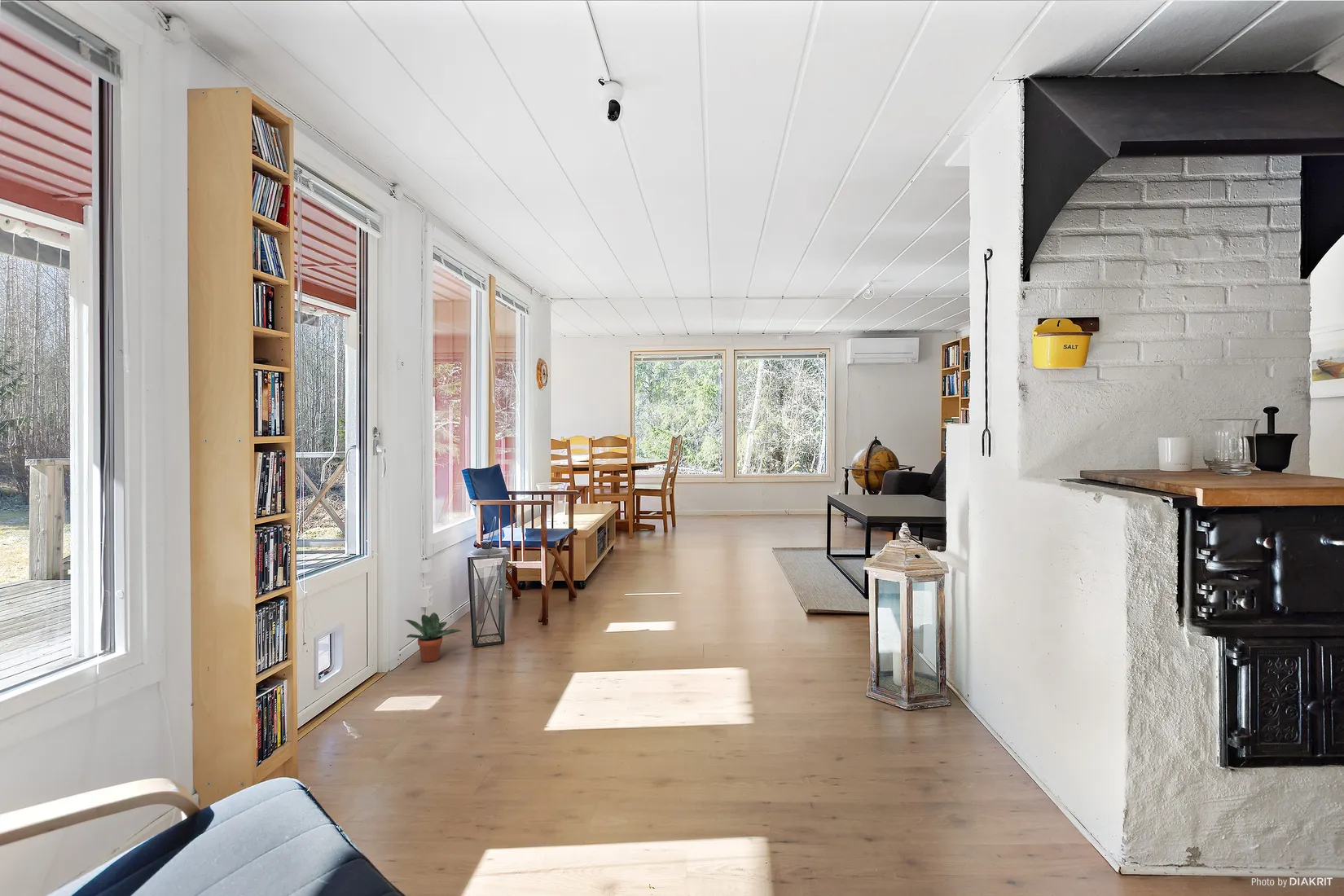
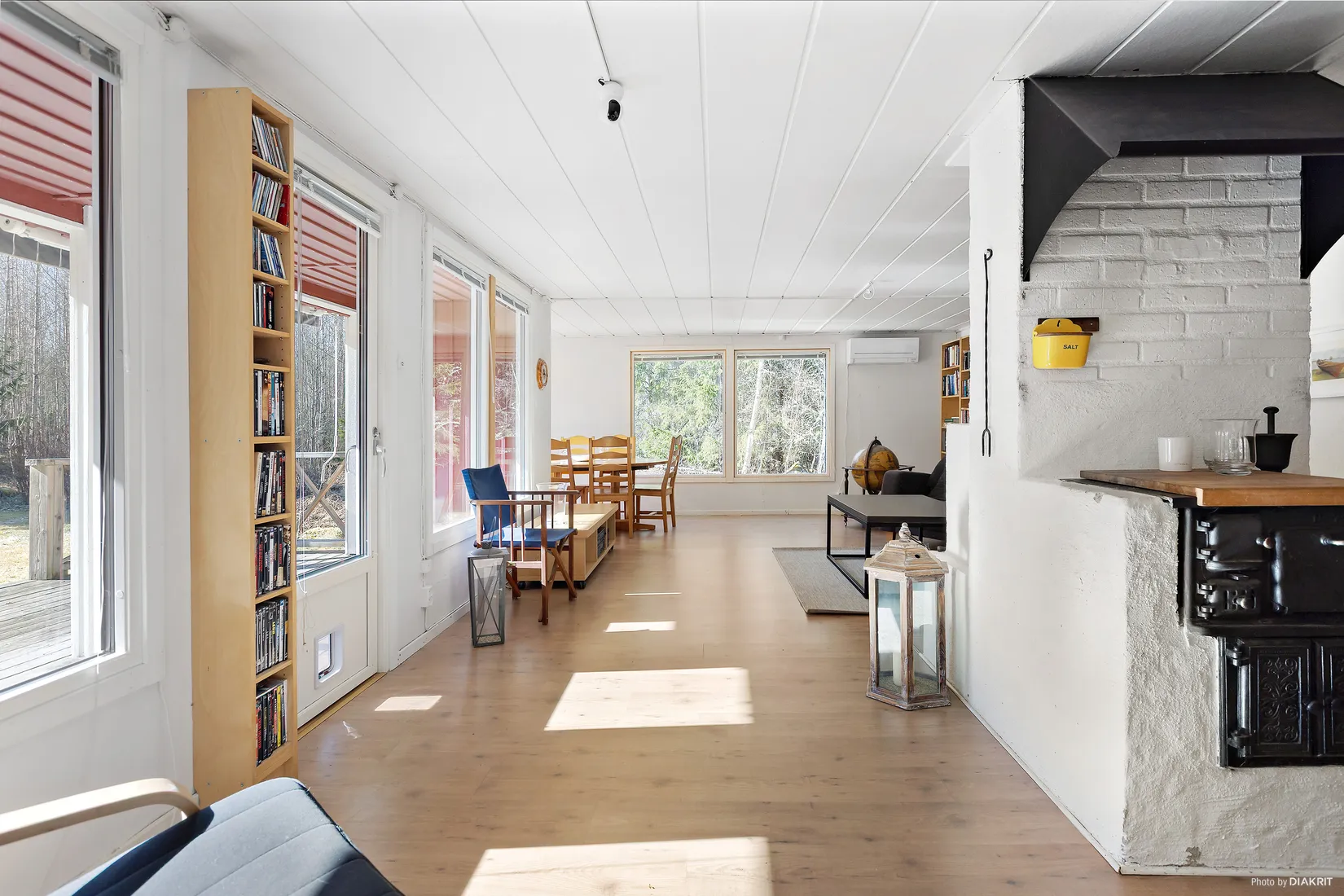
- potted plant [404,612,463,662]
